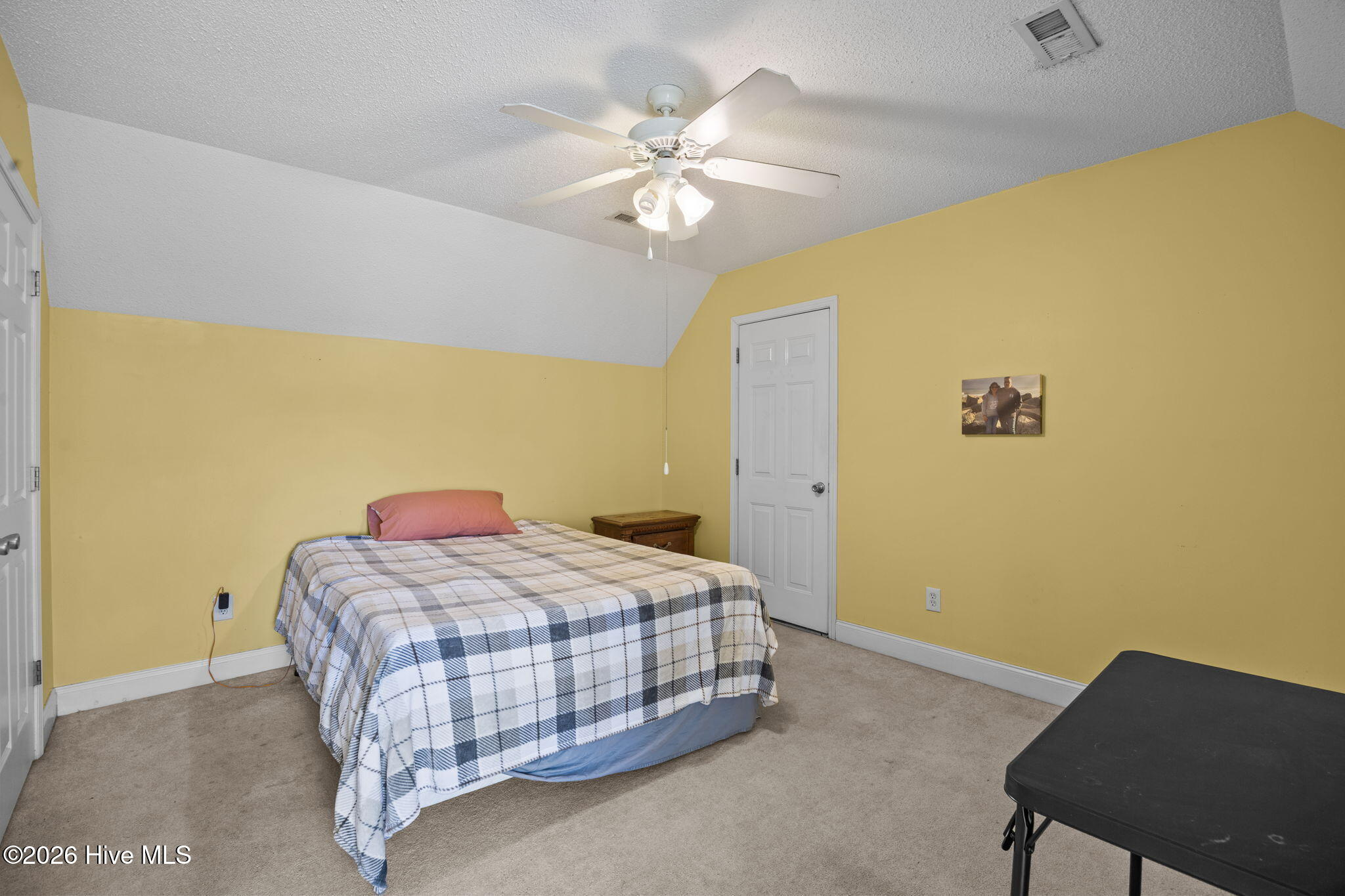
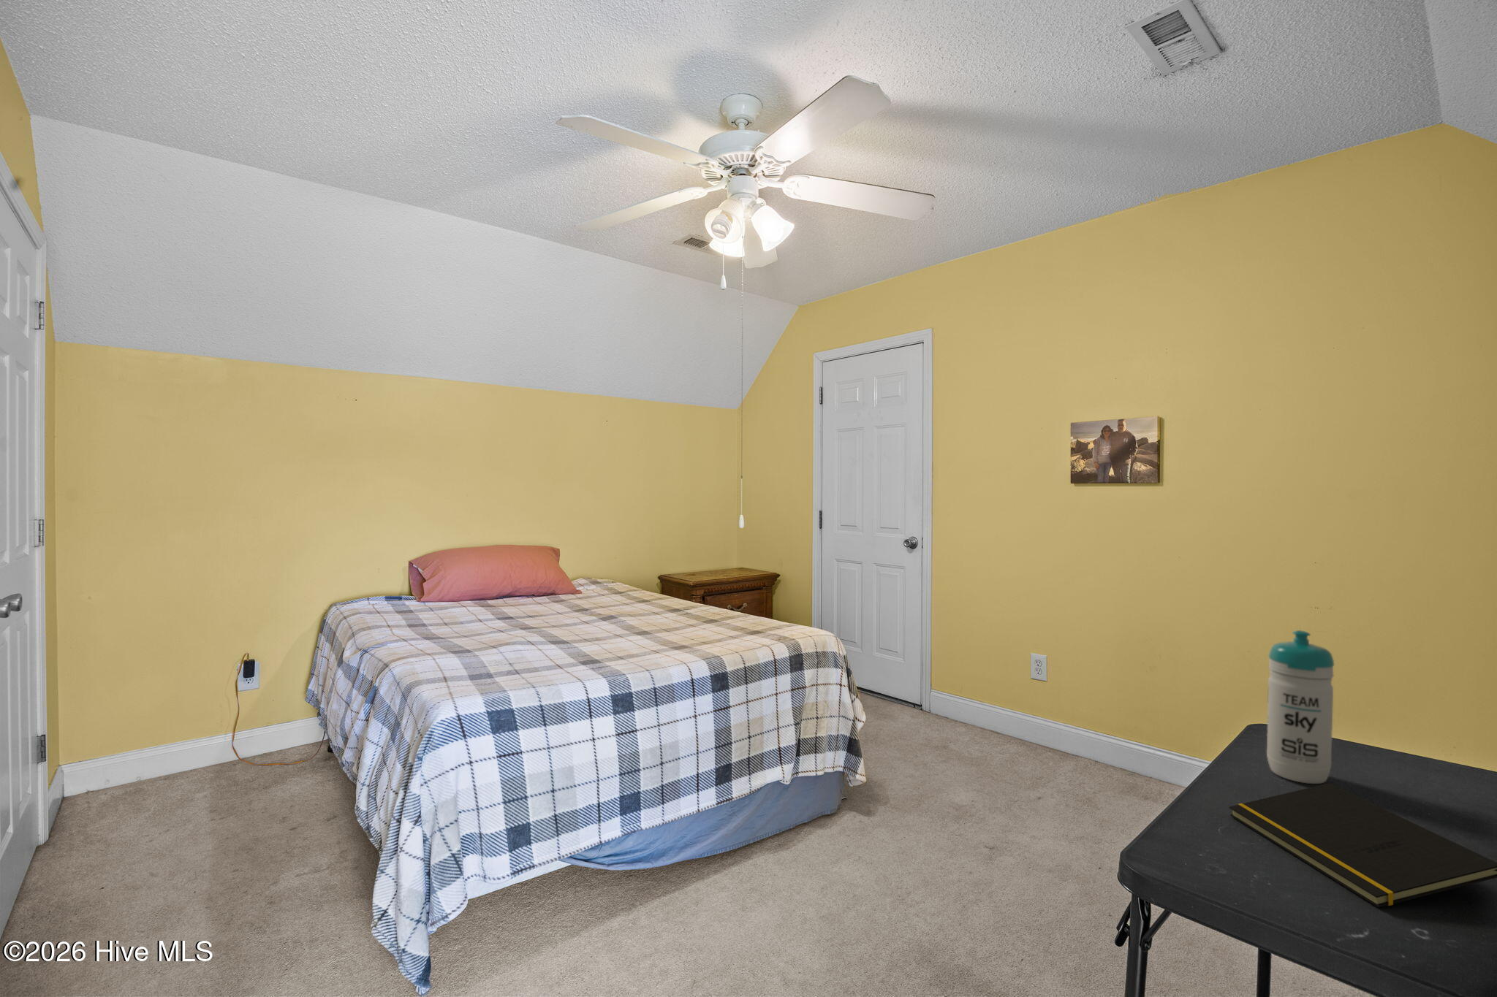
+ water bottle [1265,630,1335,784]
+ notepad [1229,782,1497,908]
